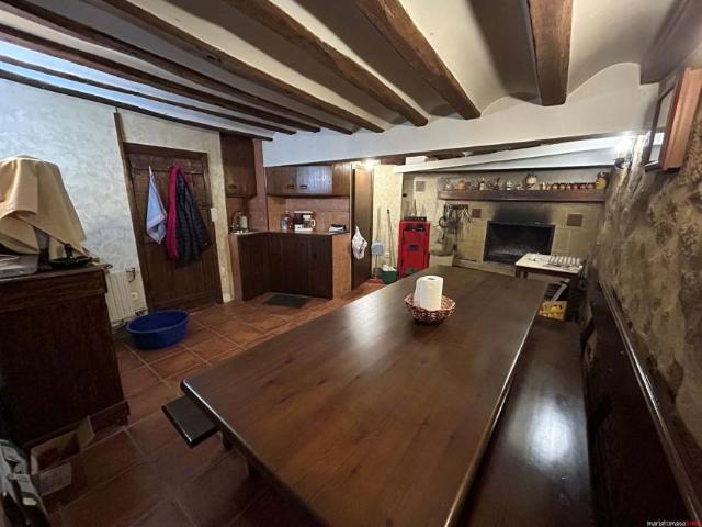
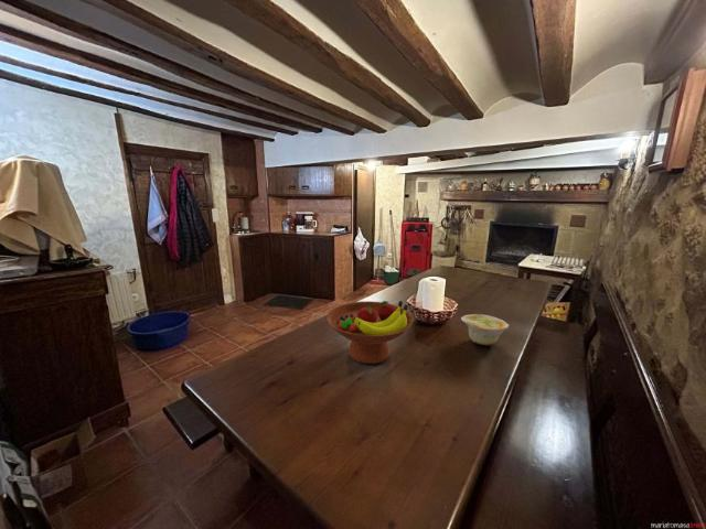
+ bowl [460,313,510,347]
+ fruit bowl [325,300,415,365]
